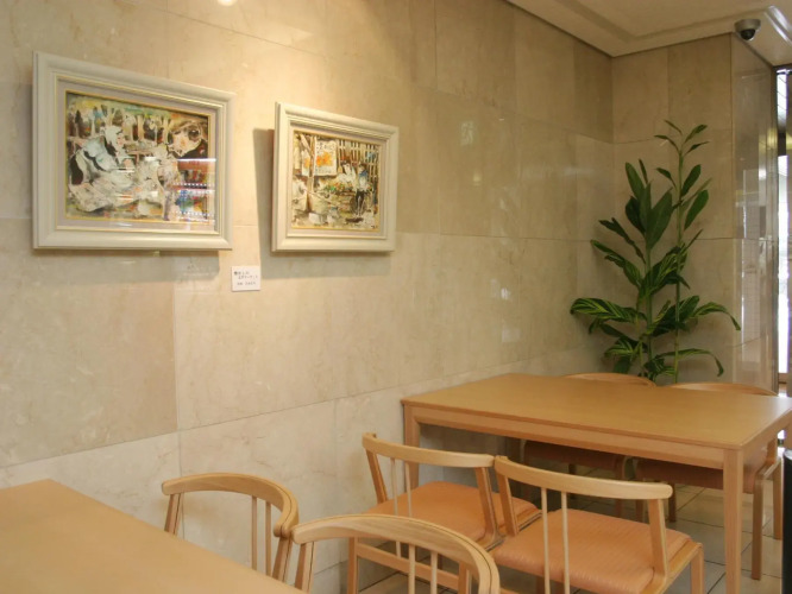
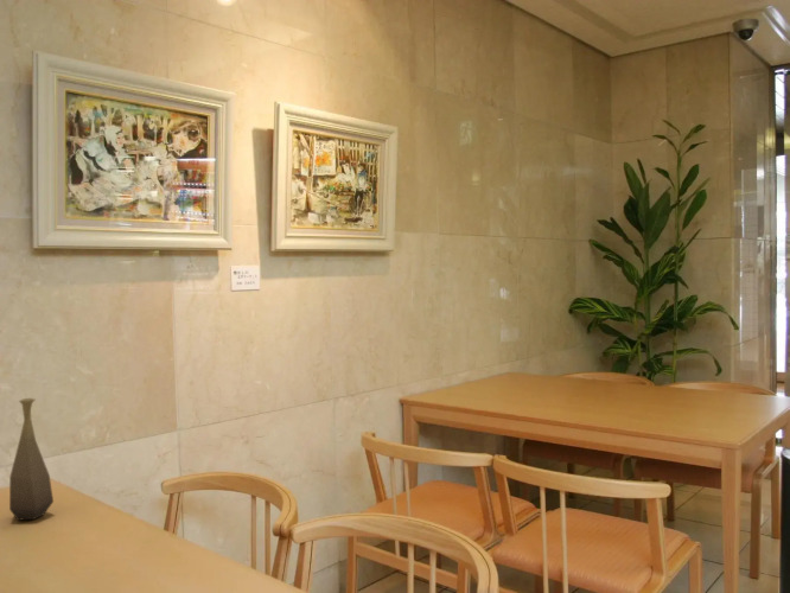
+ bottle [8,397,55,522]
